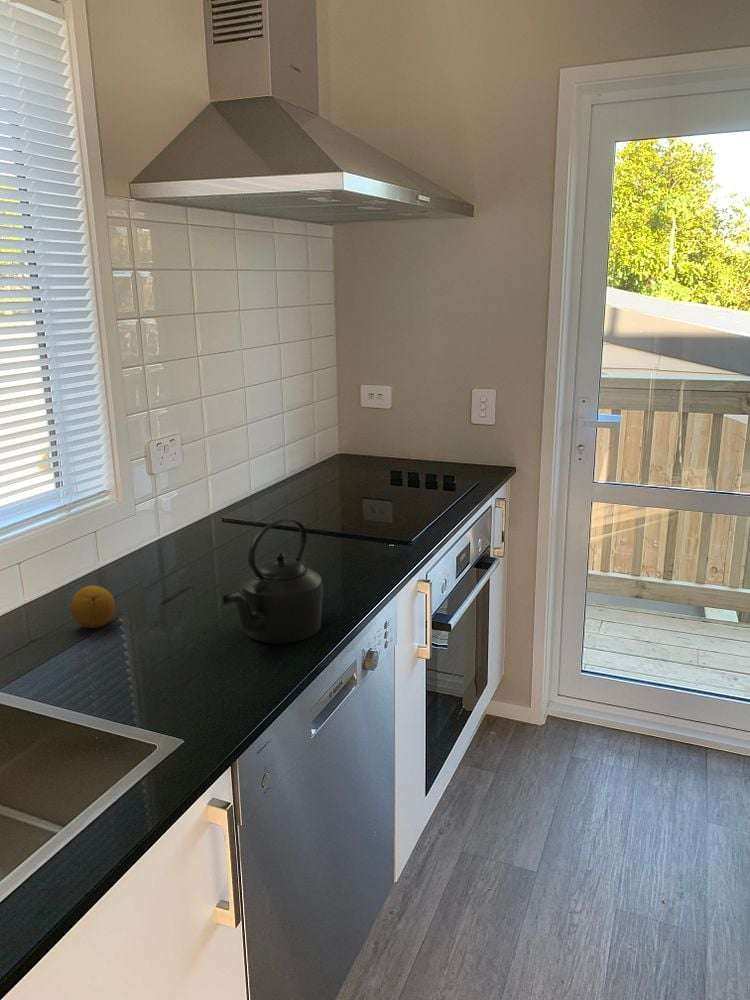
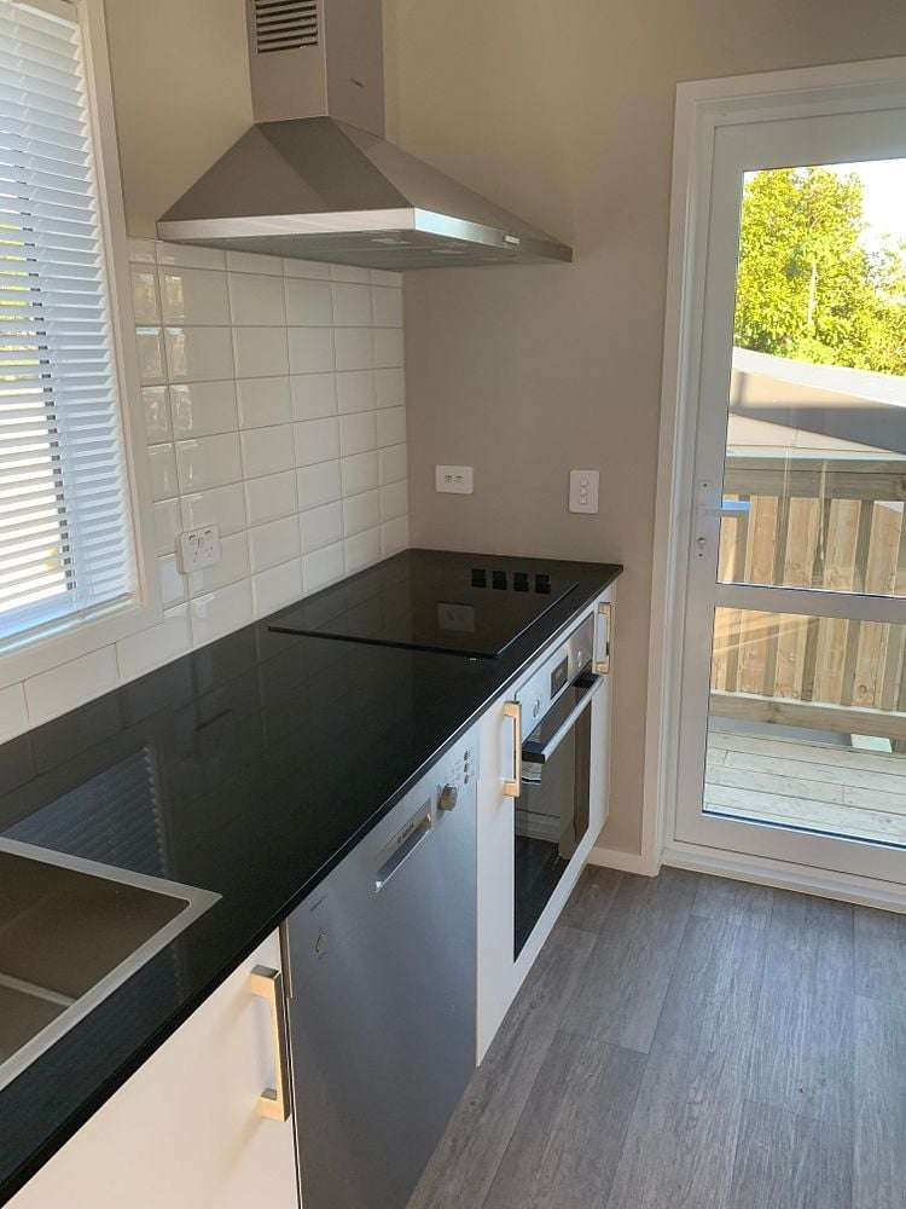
- kettle [221,517,324,644]
- fruit [70,585,116,629]
